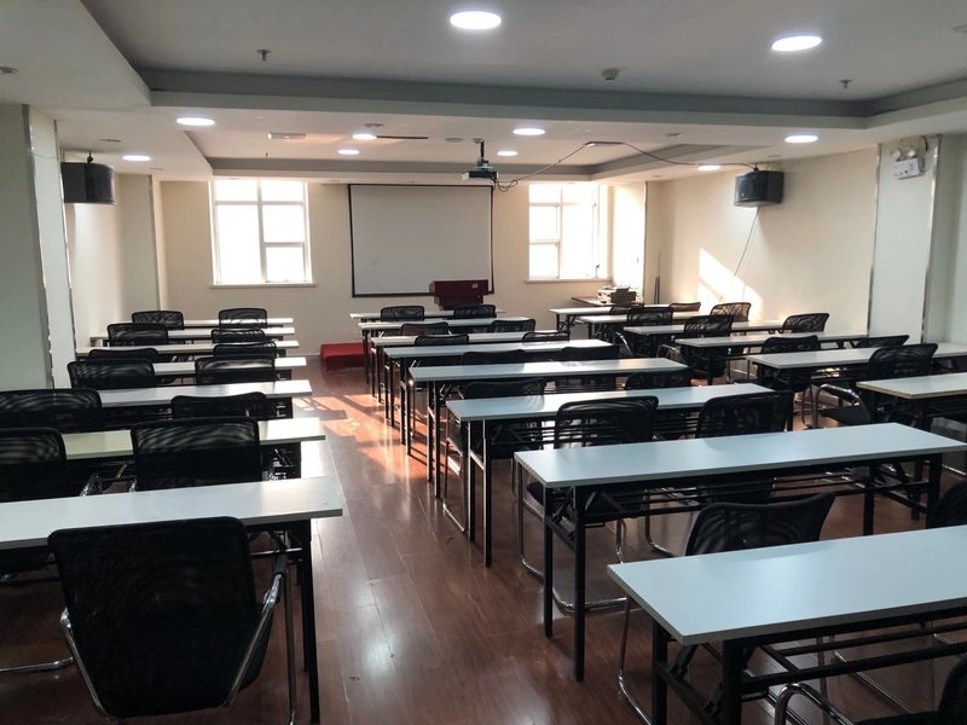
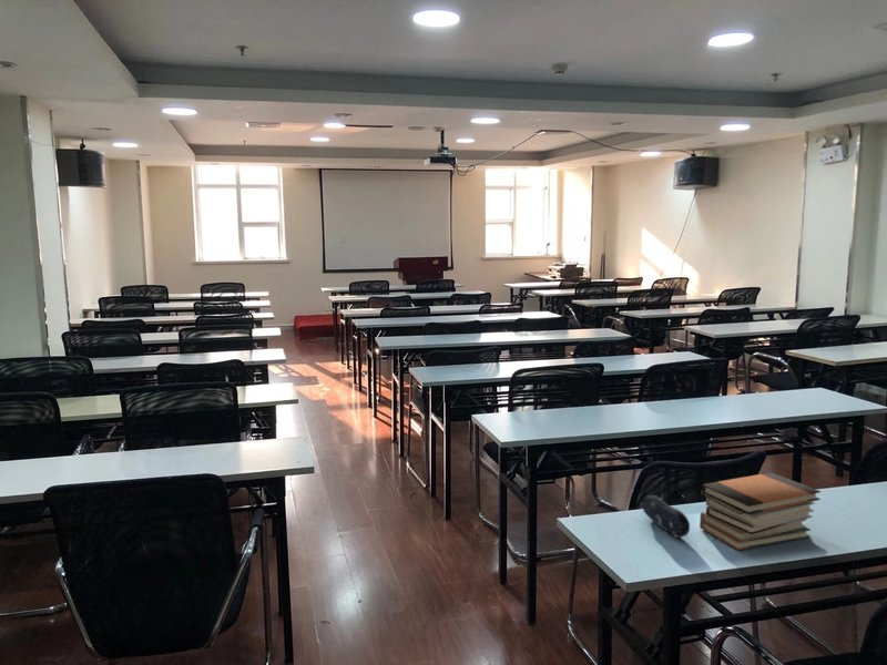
+ pencil case [639,494,691,540]
+ book stack [699,471,822,551]
